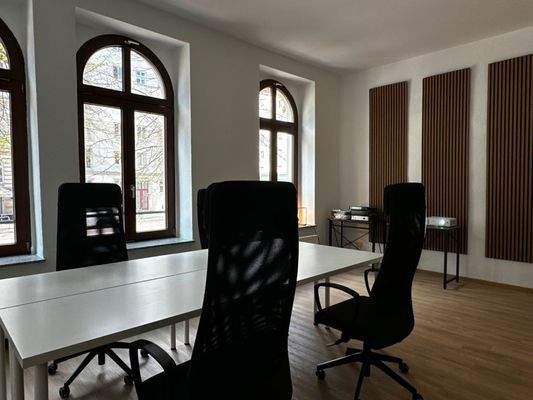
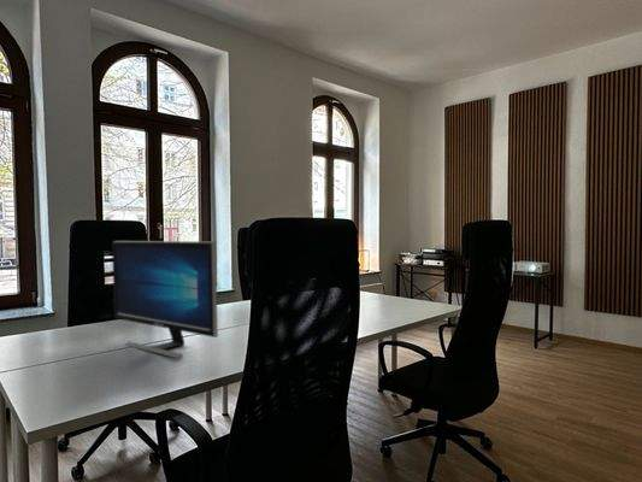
+ computer monitor [111,240,219,359]
